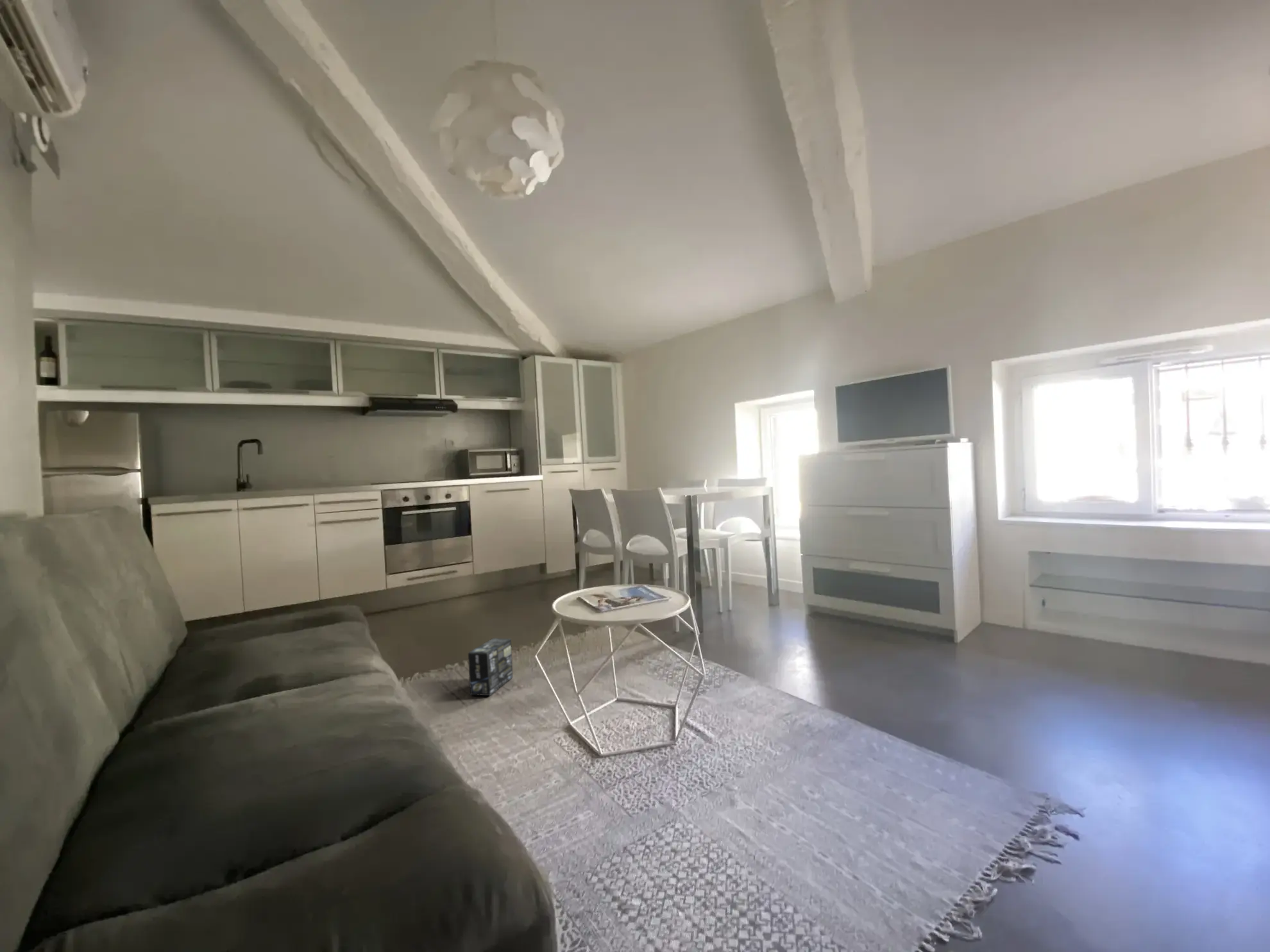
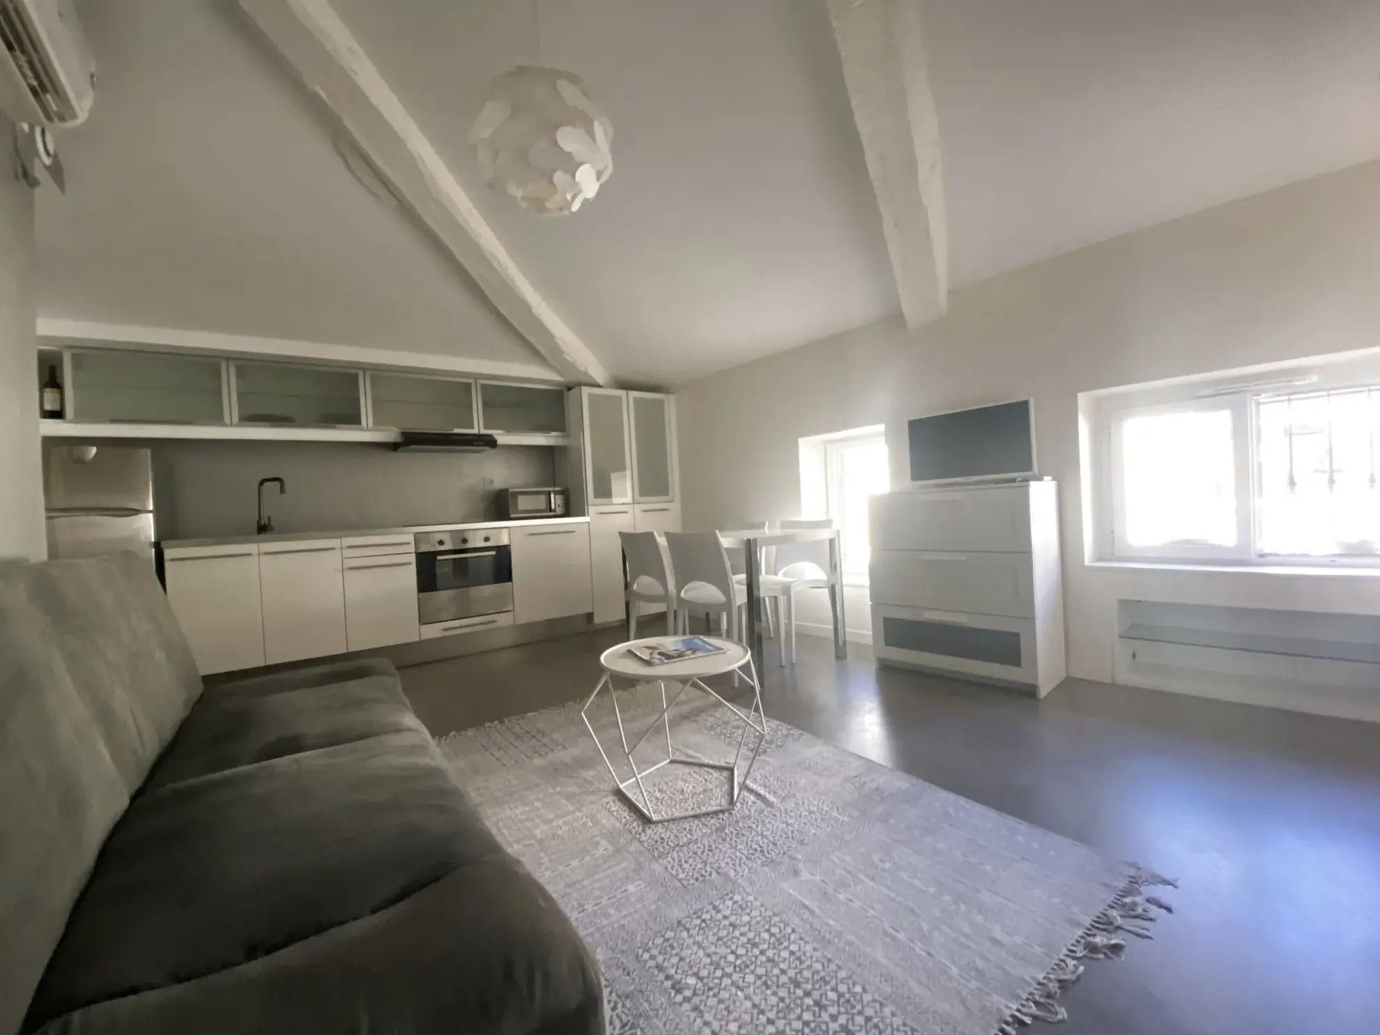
- box [468,637,514,696]
